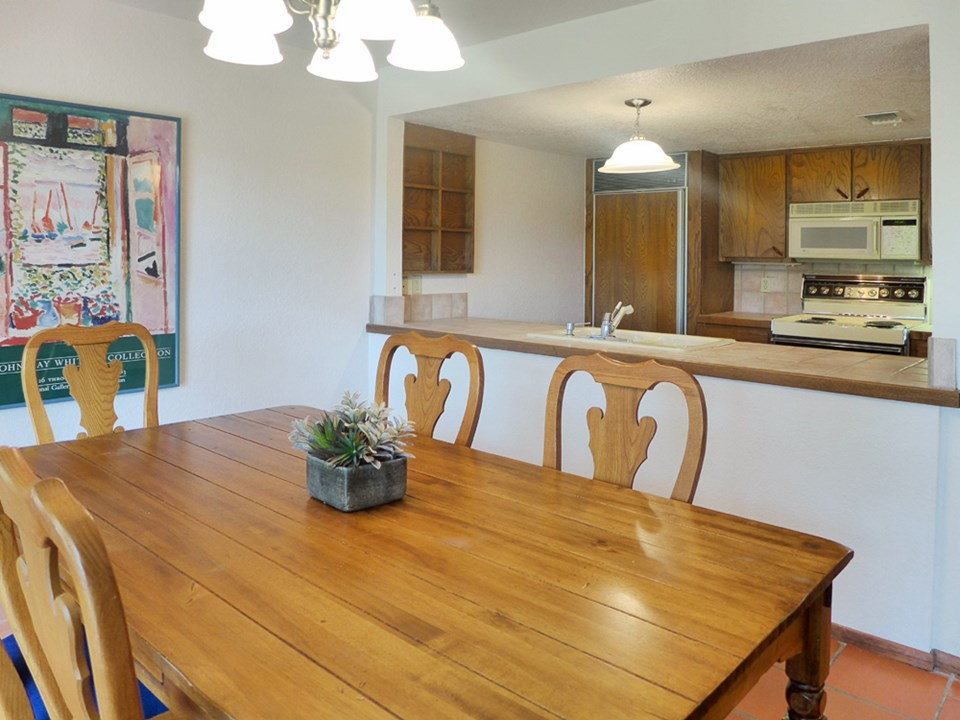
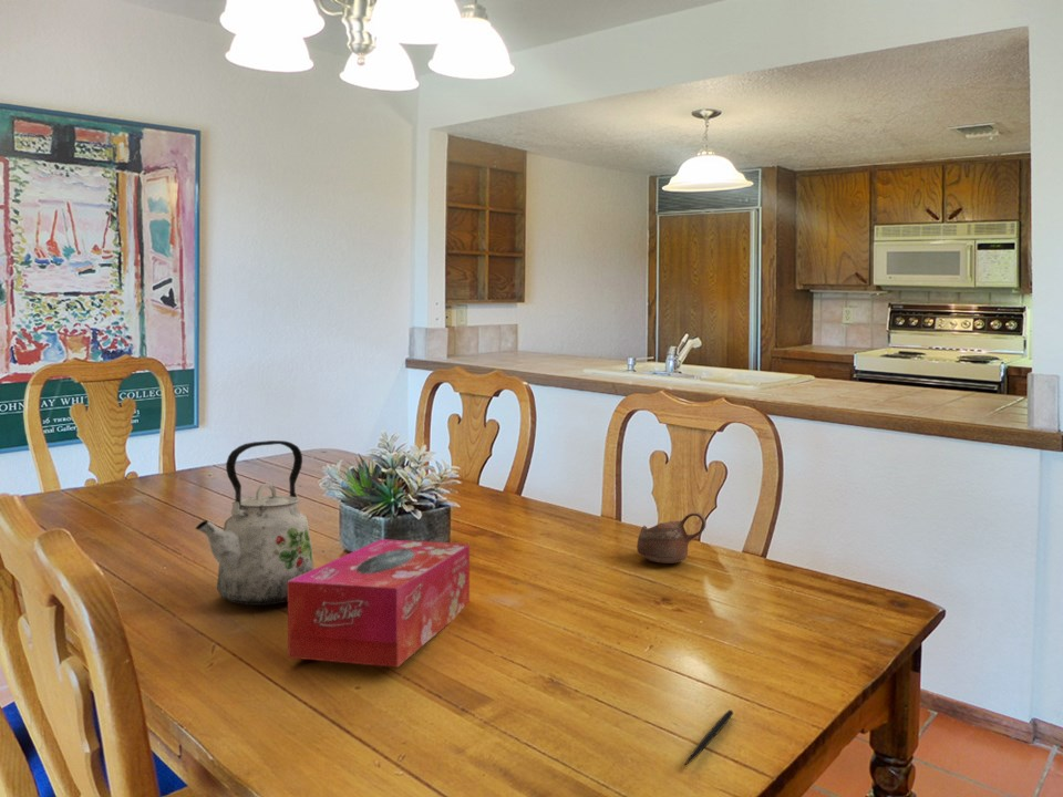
+ kettle [195,439,314,607]
+ pen [683,708,734,767]
+ tissue box [287,538,471,669]
+ cup [636,511,708,565]
